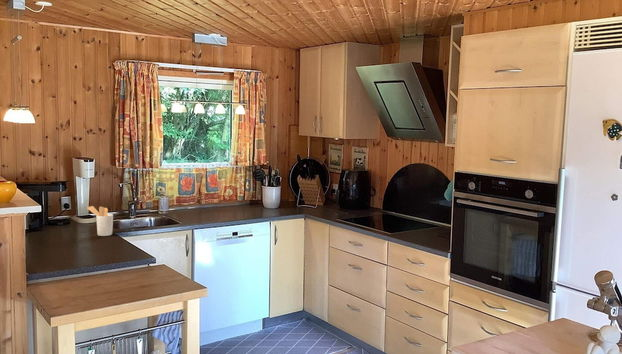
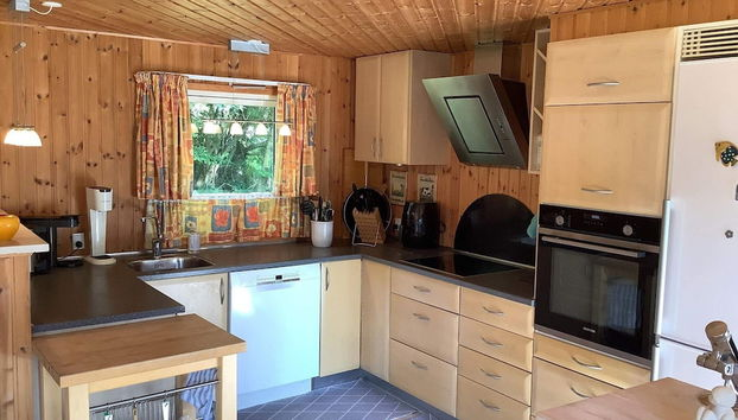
- utensil holder [86,205,114,237]
